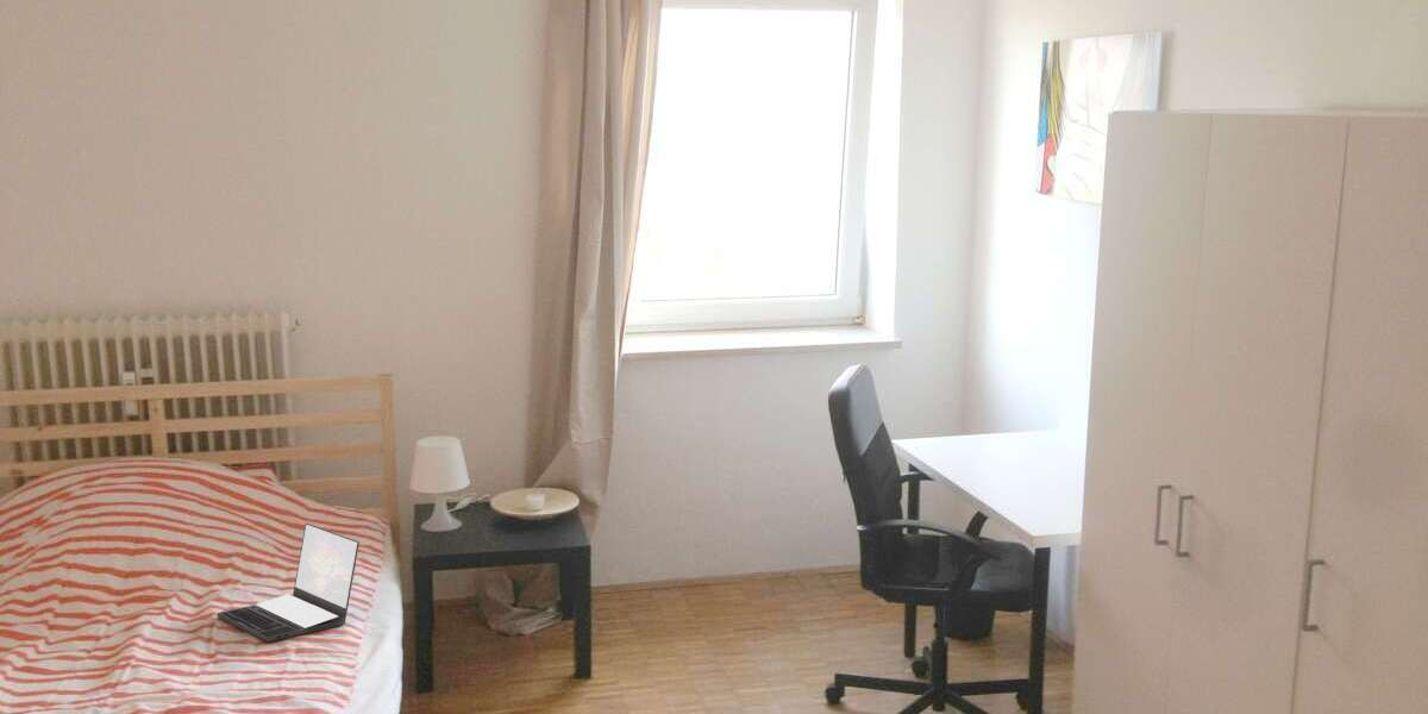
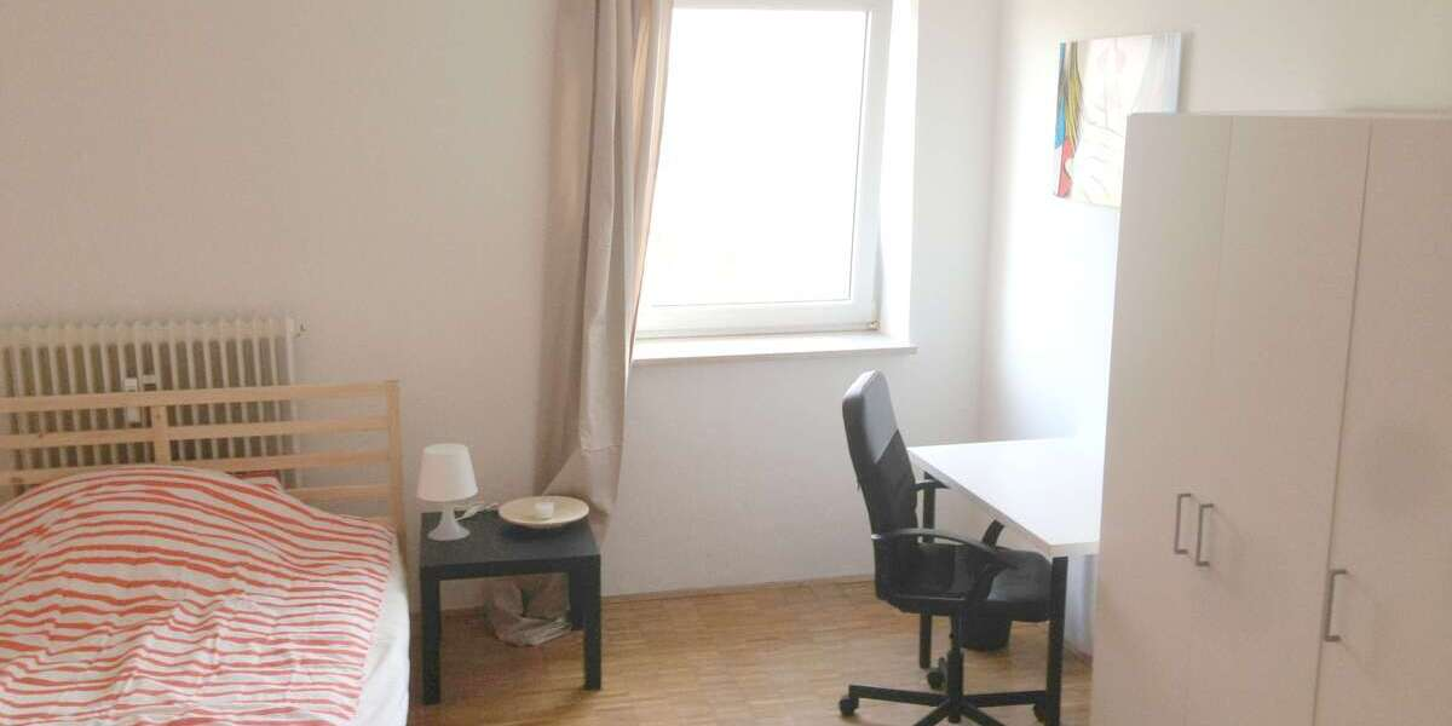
- laptop [217,522,361,643]
